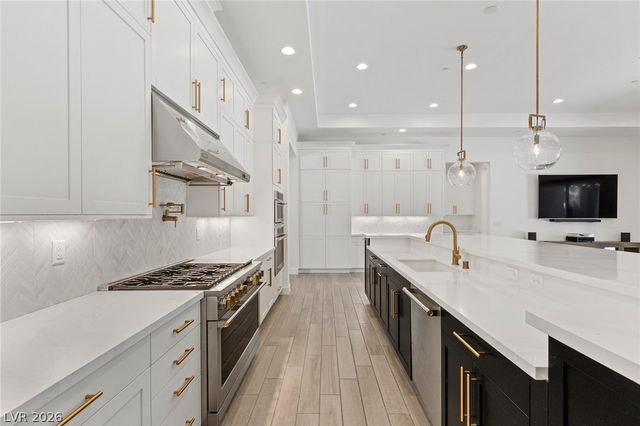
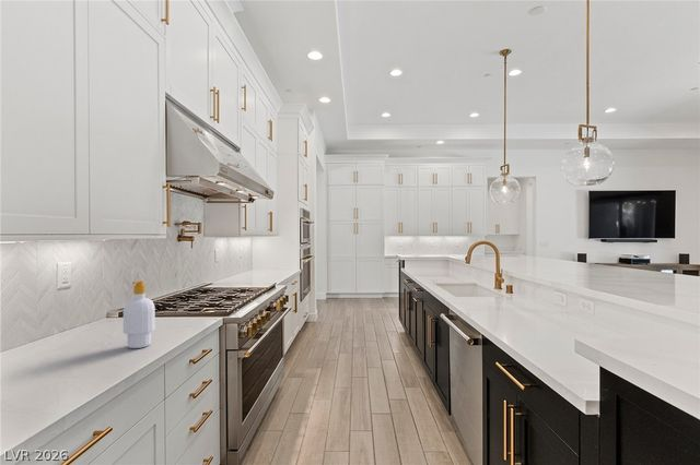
+ soap bottle [122,279,156,349]
